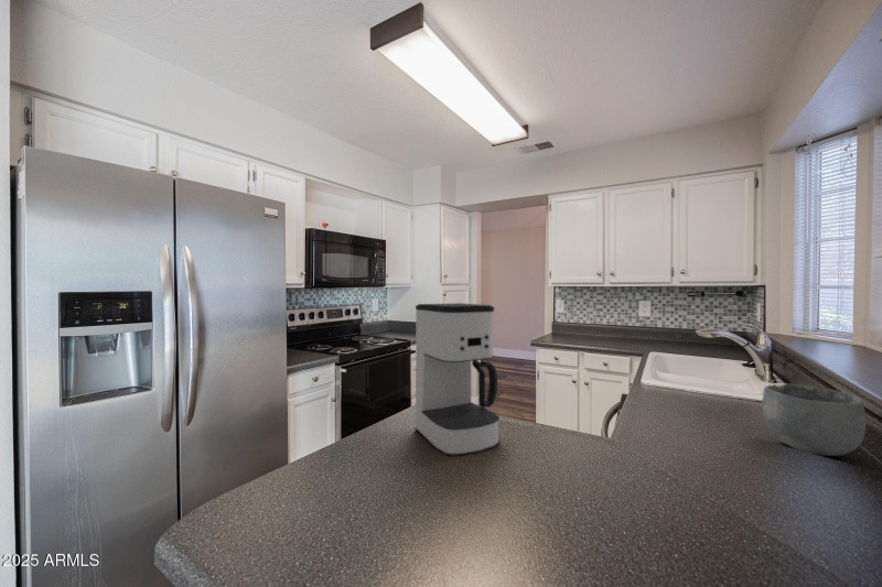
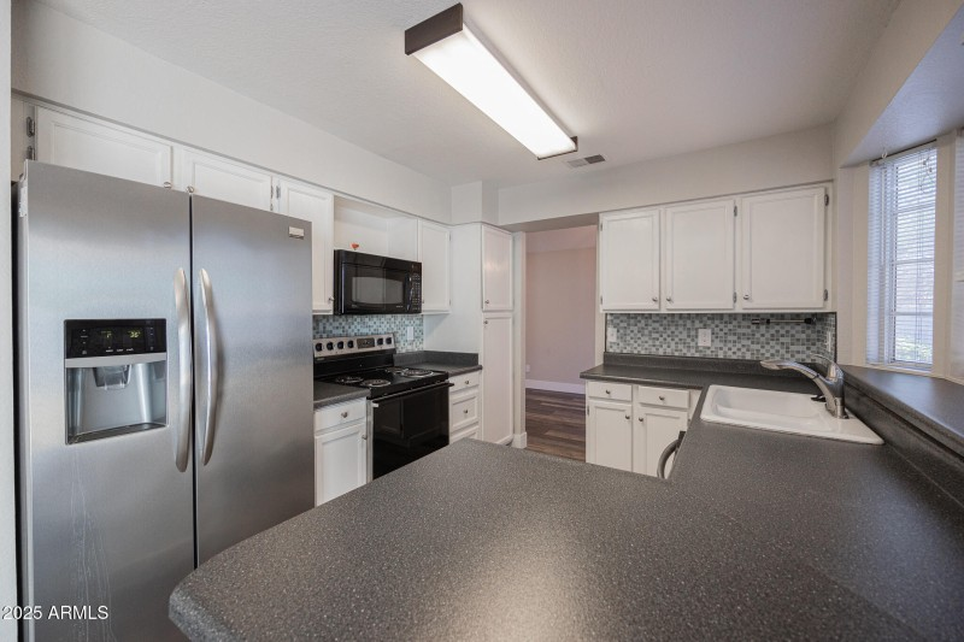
- coffee maker [413,302,501,457]
- bowl [762,382,867,457]
